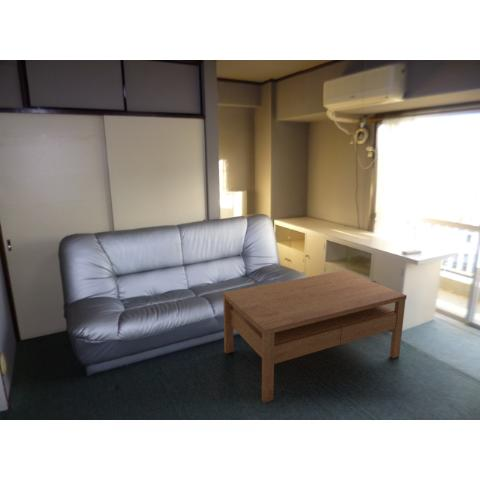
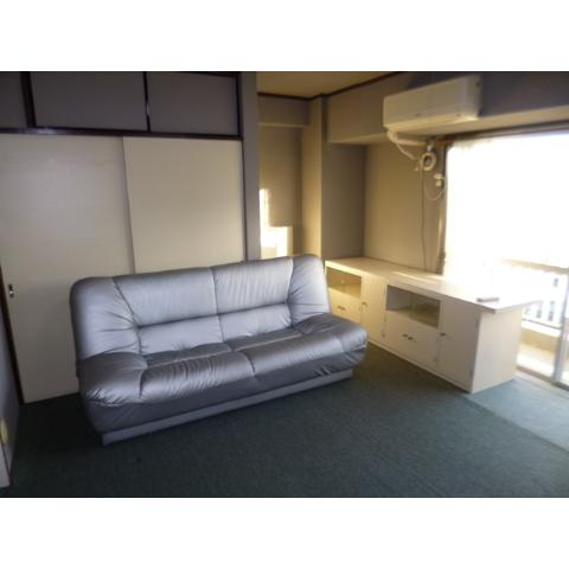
- coffee table [222,270,408,404]
